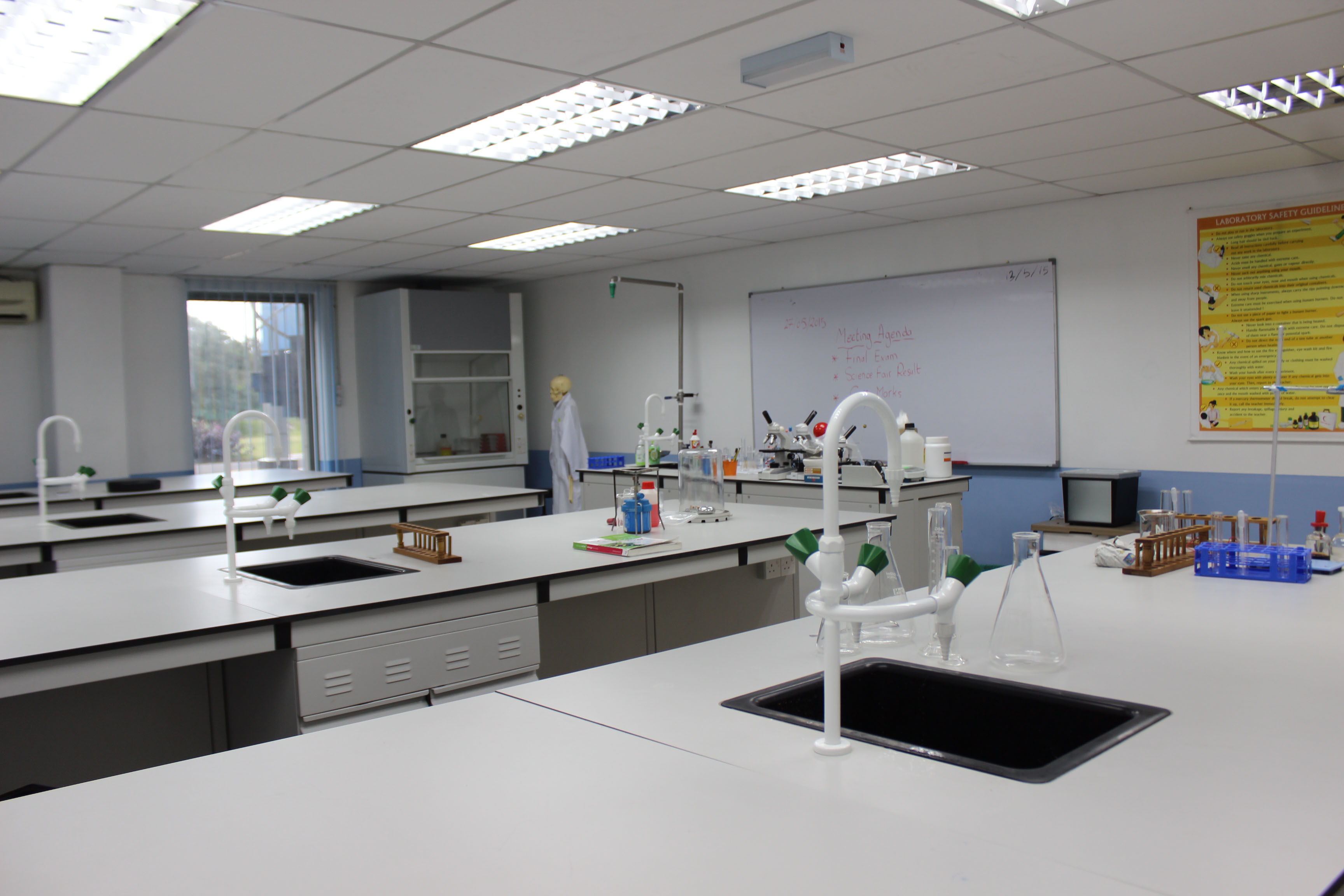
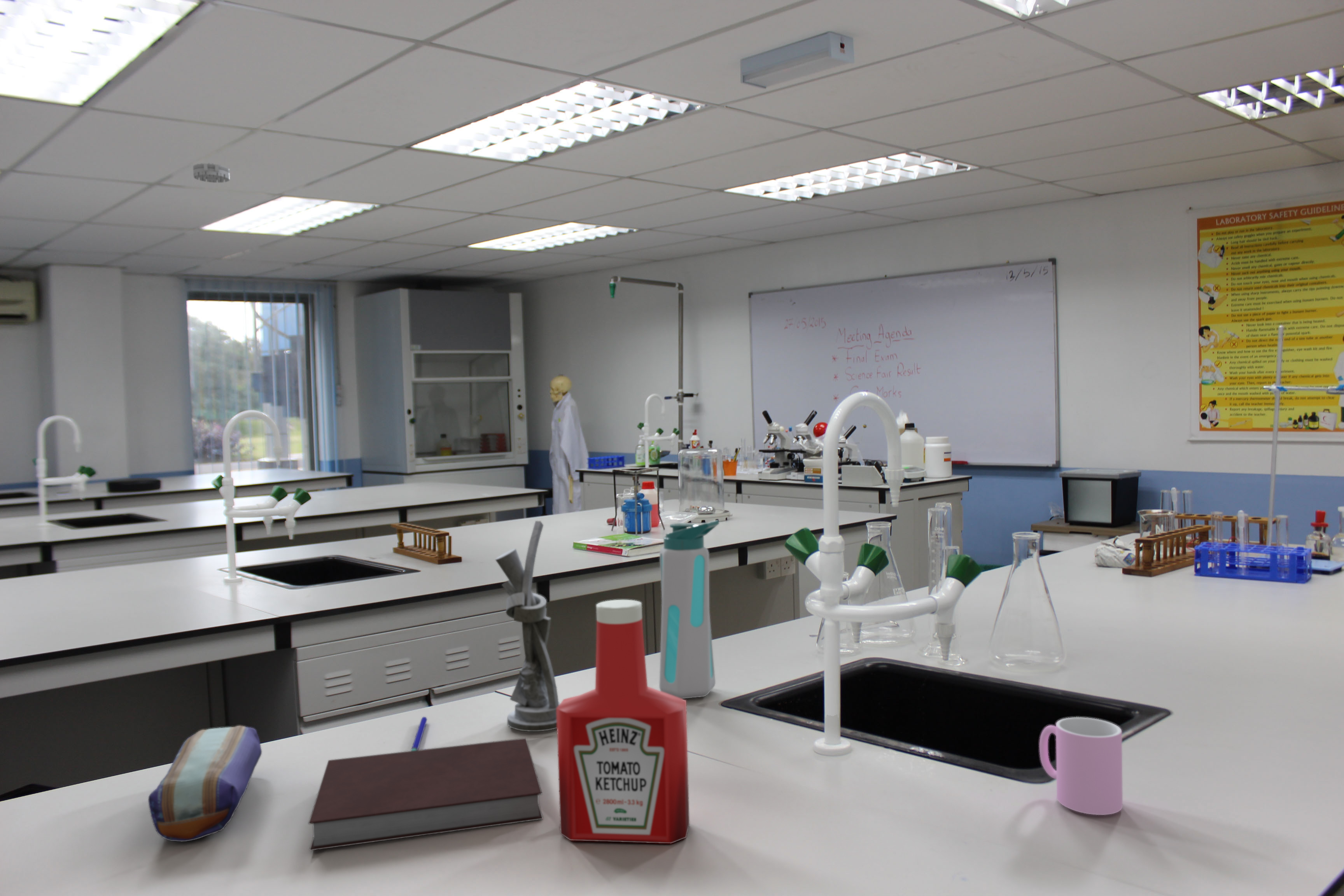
+ cup [1039,717,1123,815]
+ pencil case [148,725,262,842]
+ water bottle [659,520,719,699]
+ soap bottle [556,599,690,844]
+ utensil holder [495,520,560,732]
+ notebook [308,738,543,851]
+ smoke detector [193,163,230,183]
+ pen [411,716,428,751]
